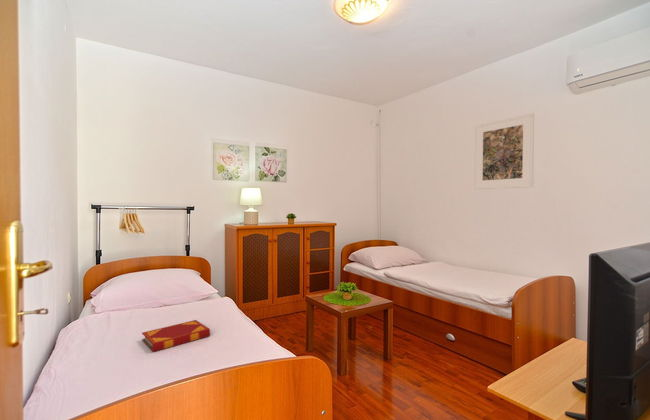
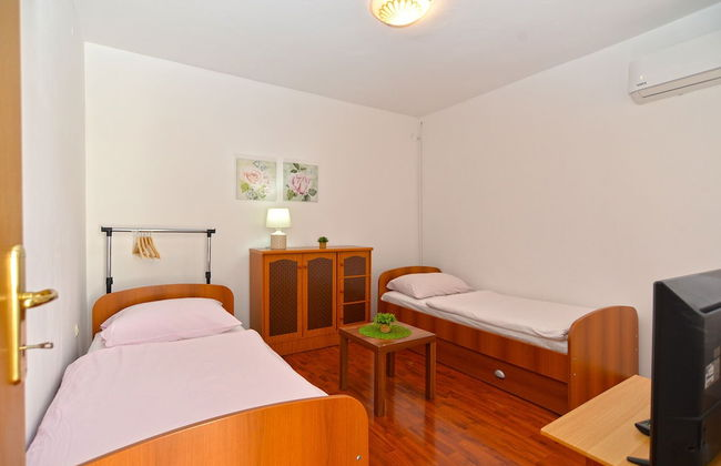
- hardback book [141,319,211,353]
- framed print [473,112,535,190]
